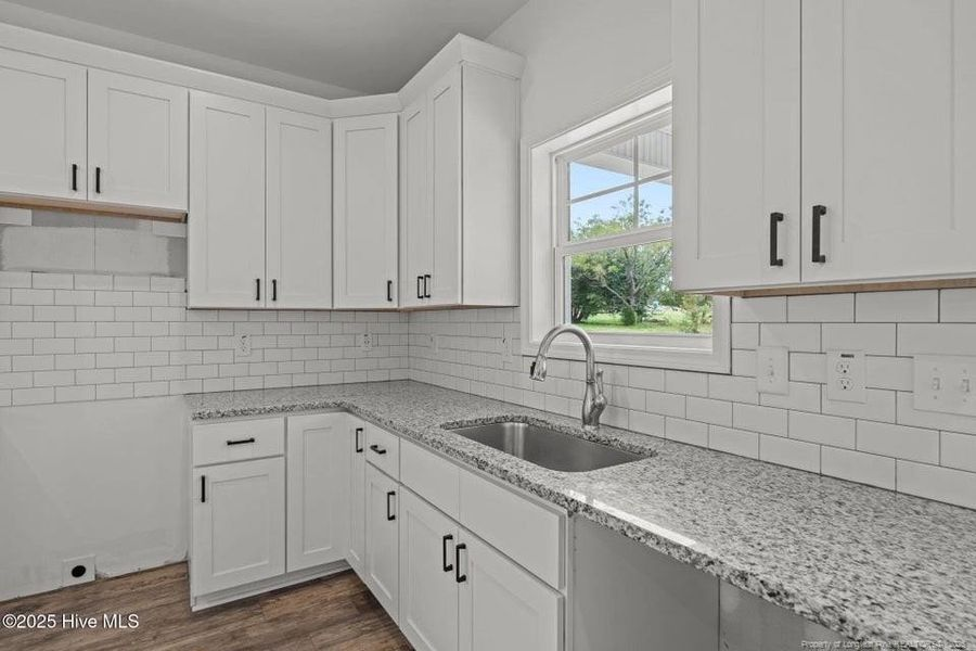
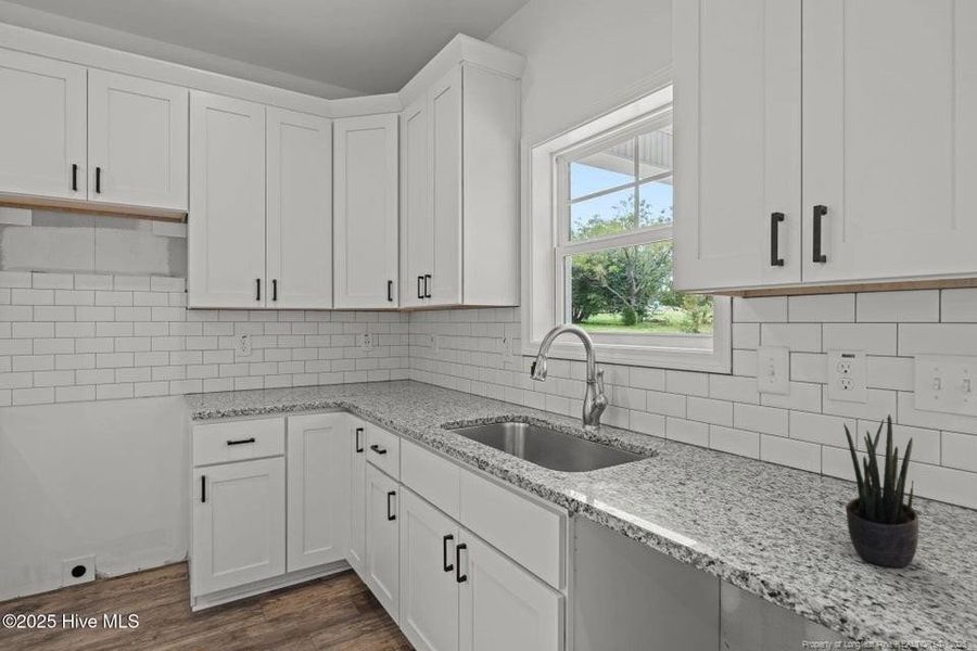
+ potted plant [842,412,919,569]
